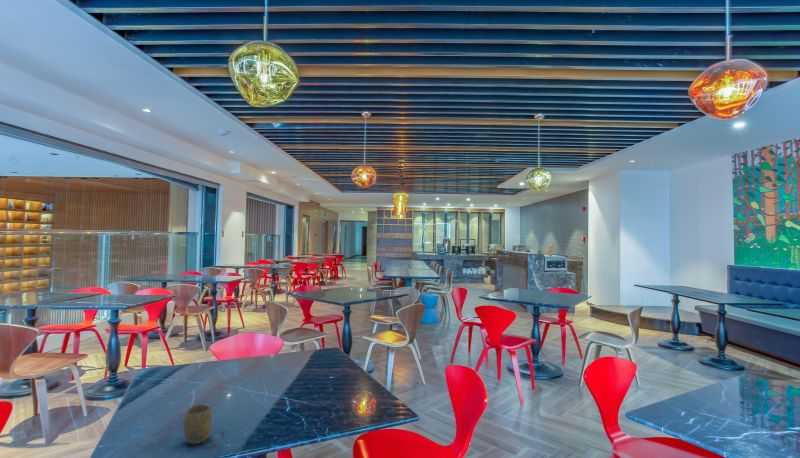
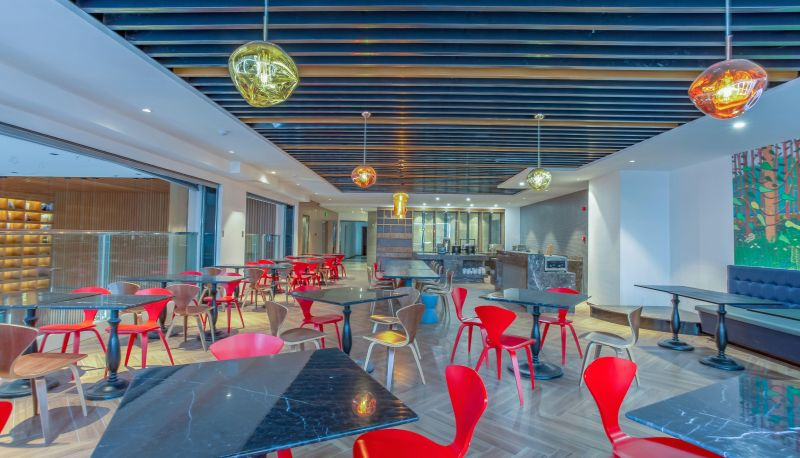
- cup [182,403,213,445]
